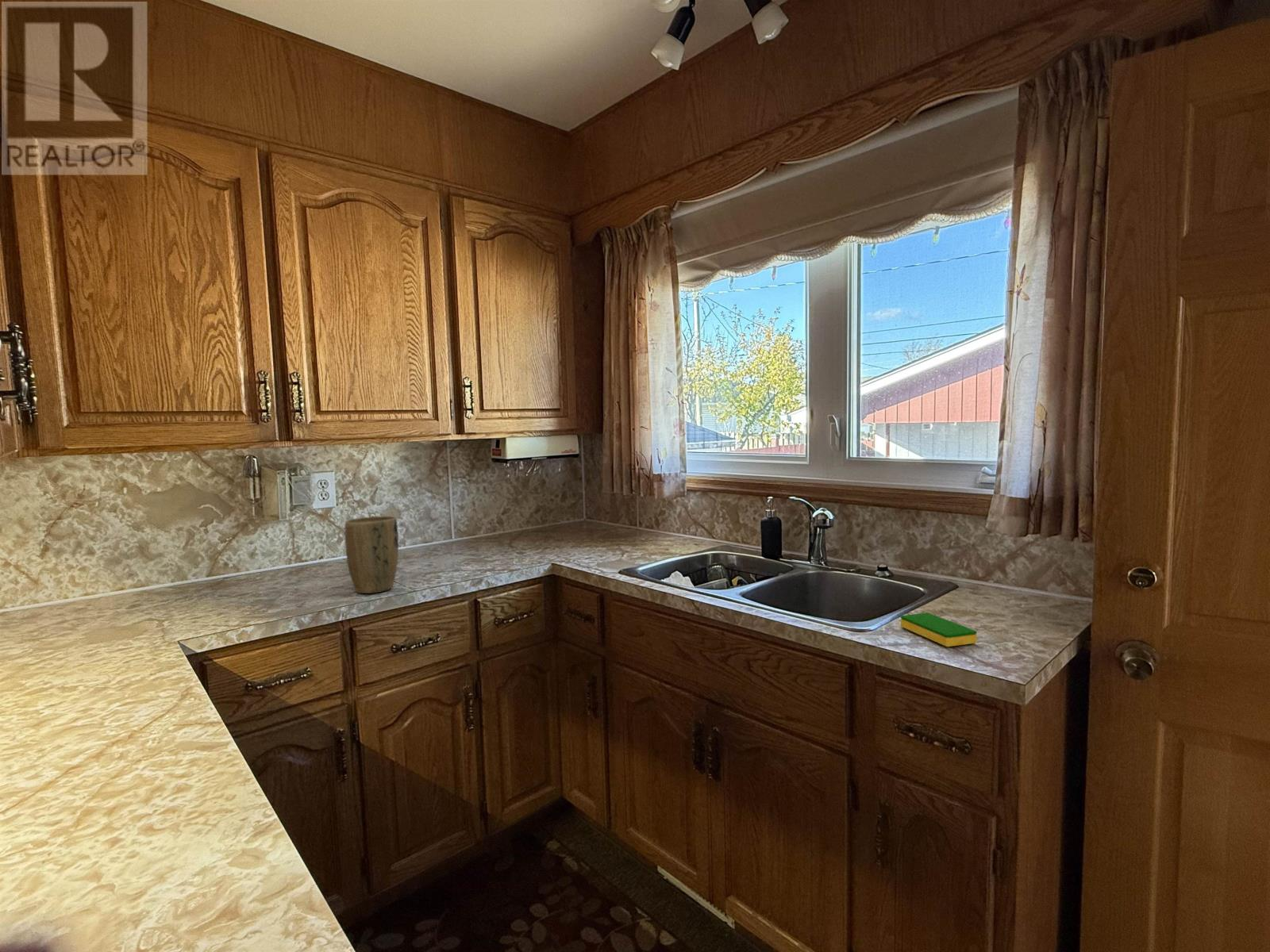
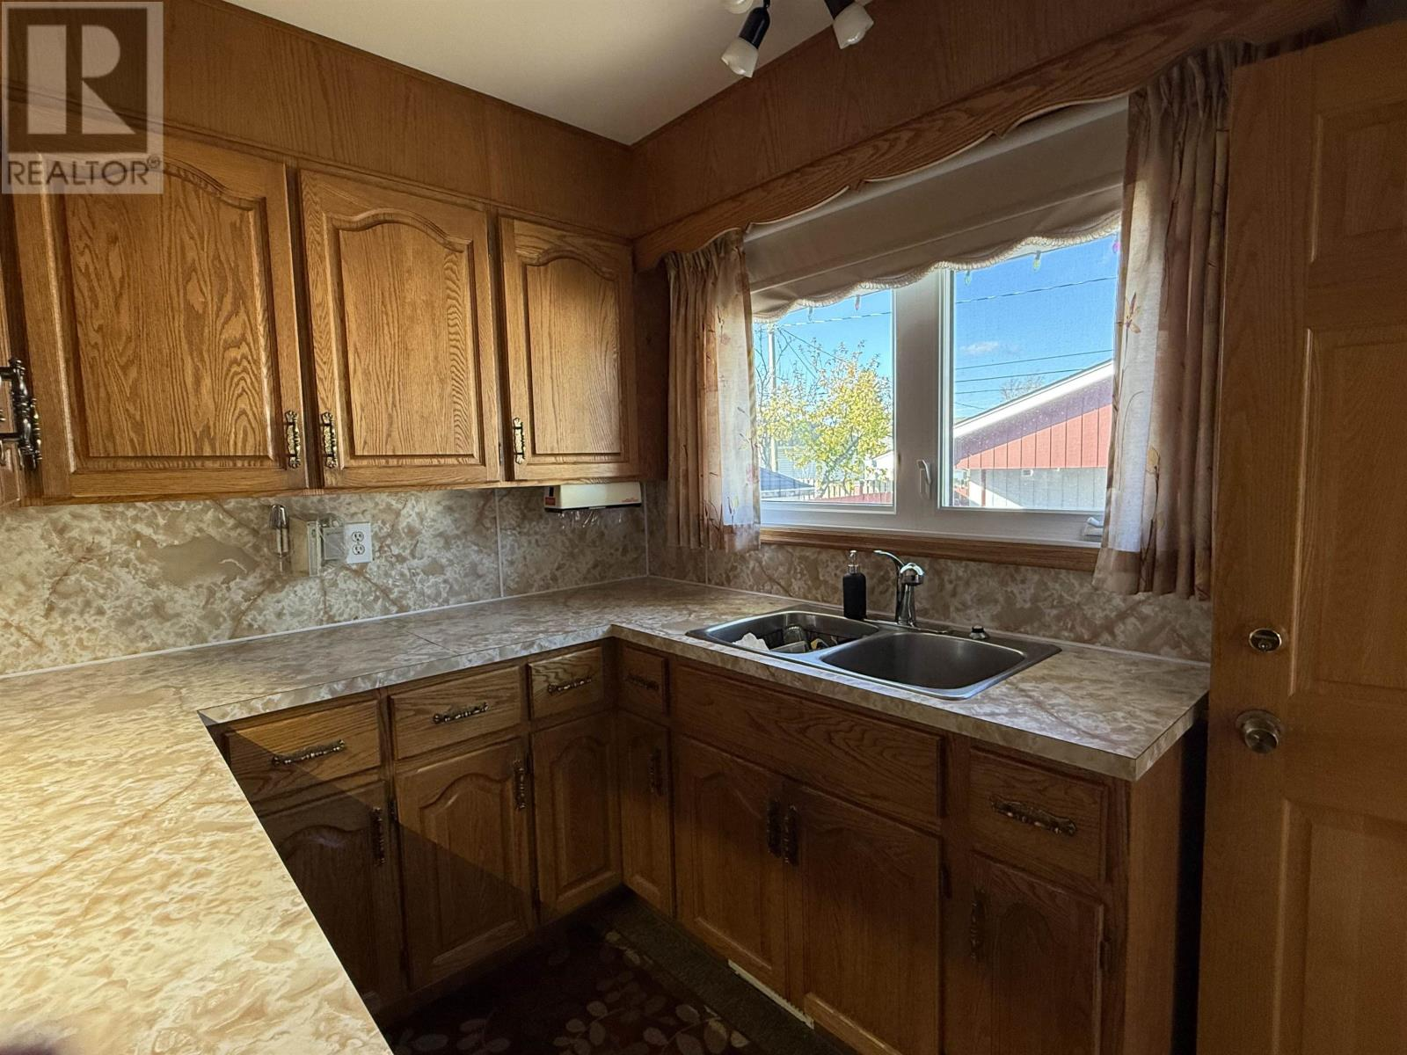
- plant pot [344,516,399,594]
- dish sponge [900,612,977,647]
